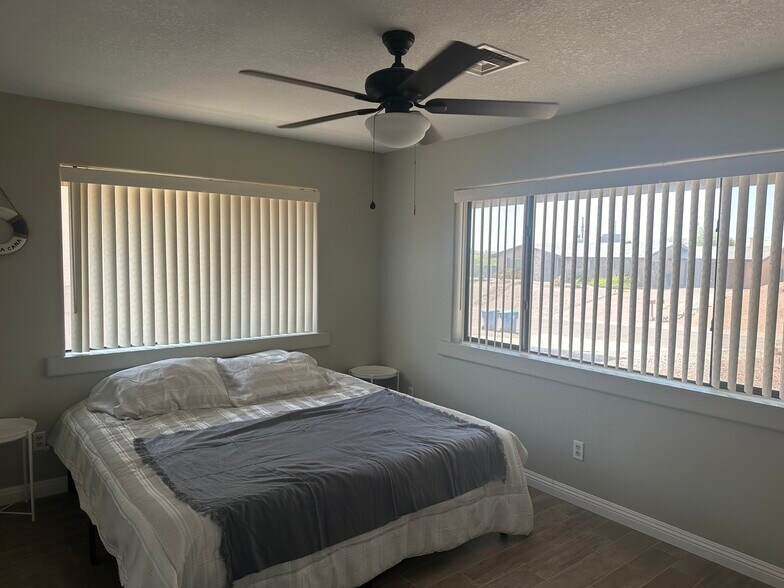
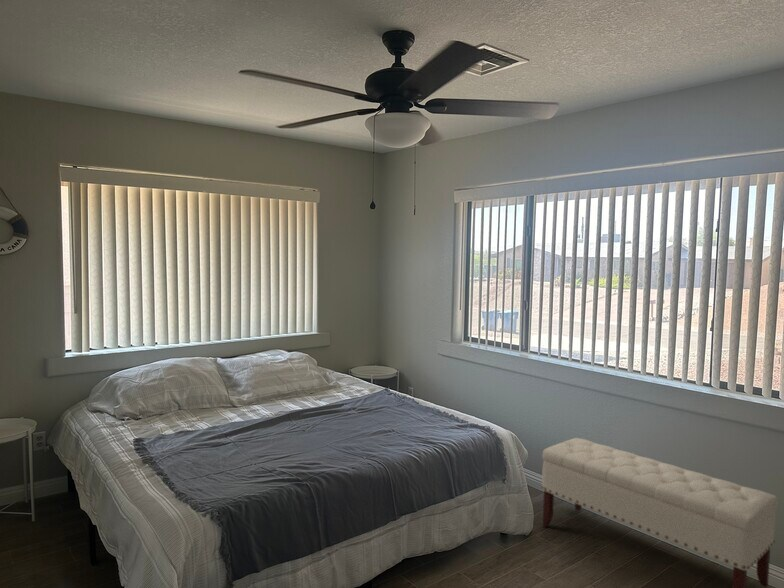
+ bench [540,437,779,588]
